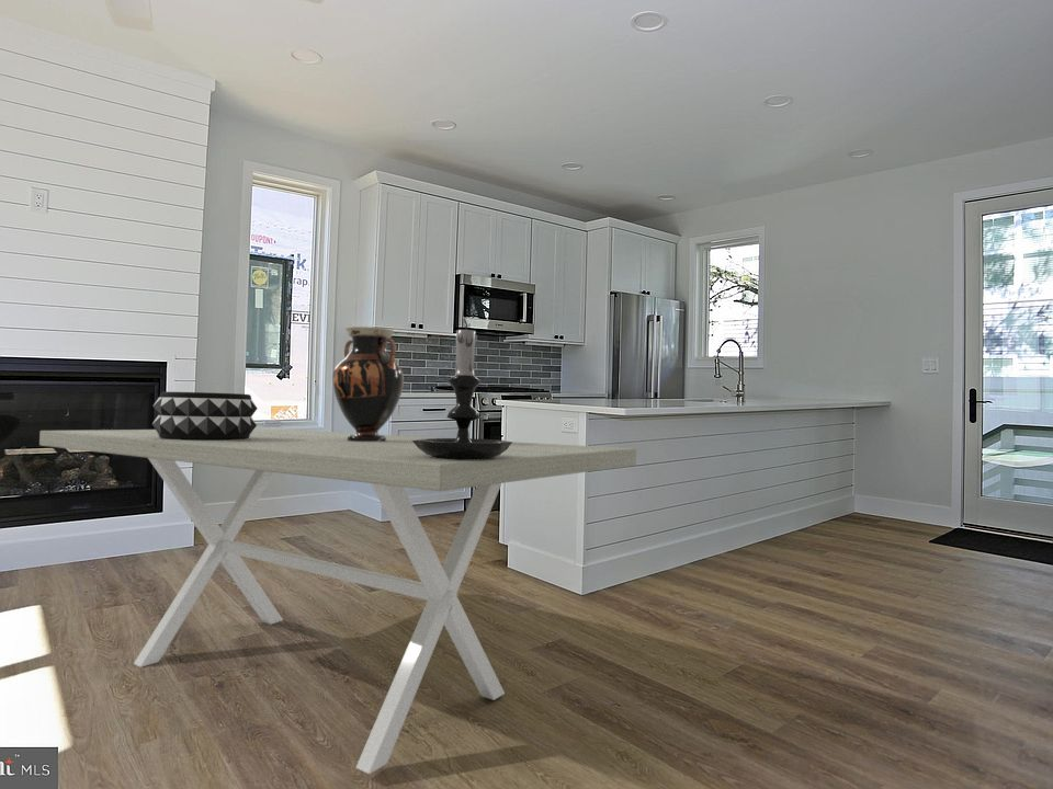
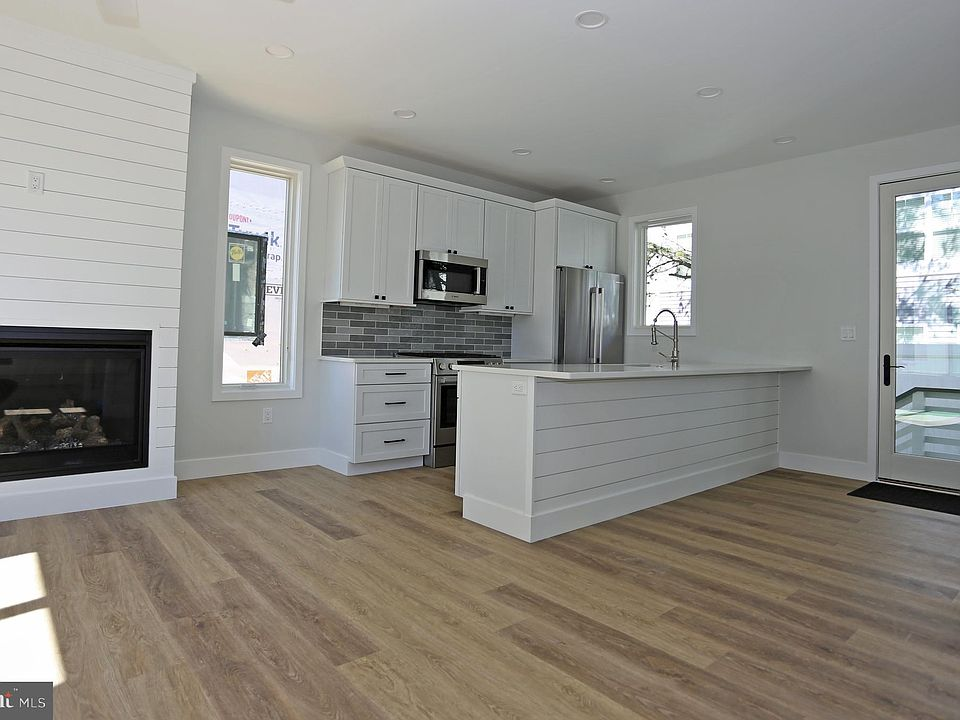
- dining table [38,427,637,776]
- vase [331,325,405,442]
- decorative bowl [151,391,259,441]
- candle holder [412,319,513,459]
